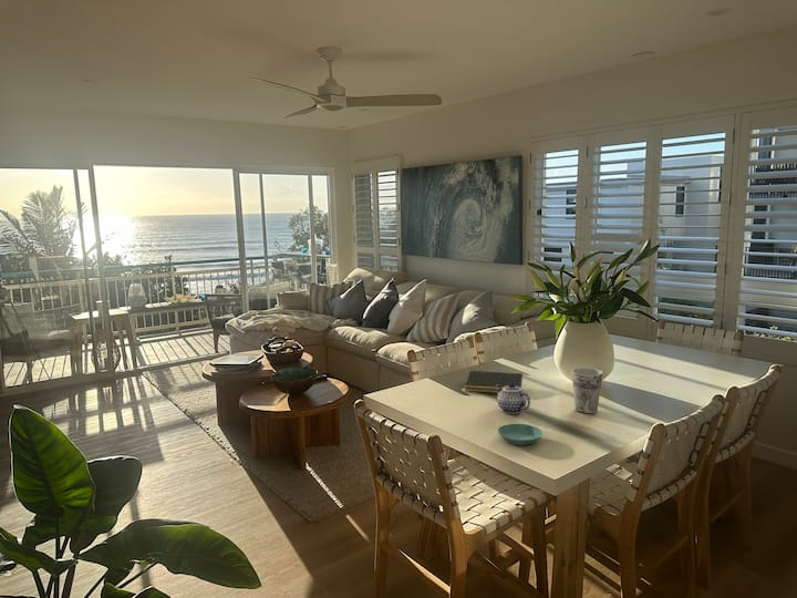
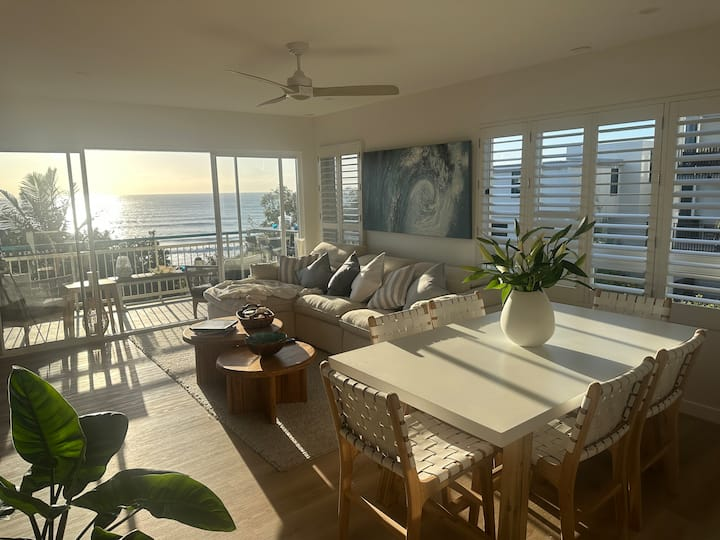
- saucer [496,423,544,446]
- notepad [464,370,524,394]
- cup [571,367,603,414]
- teapot [496,383,531,415]
